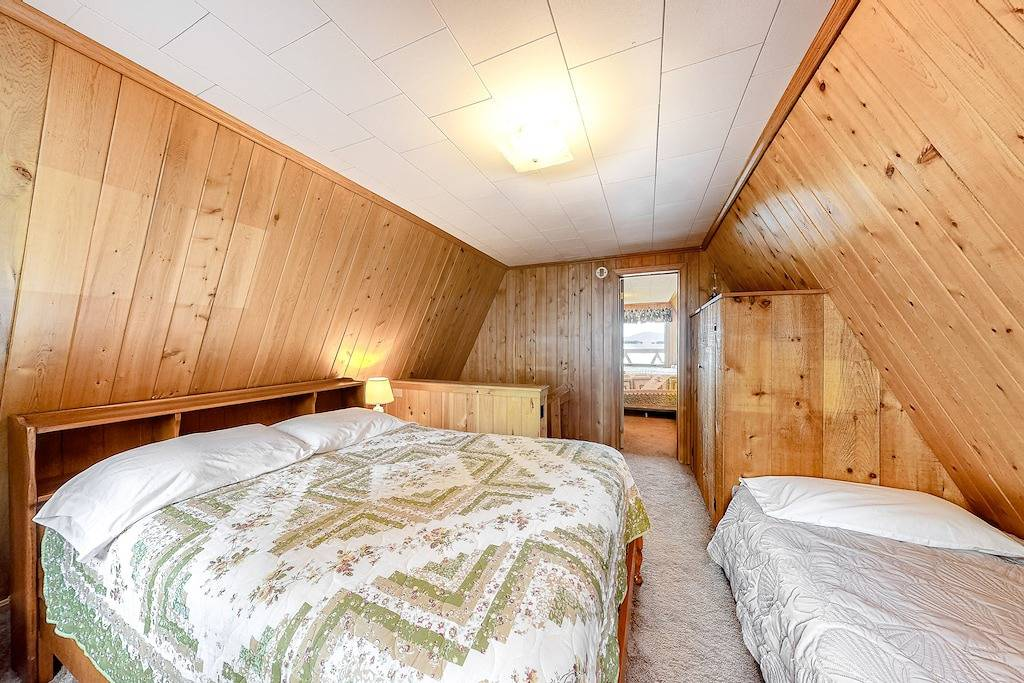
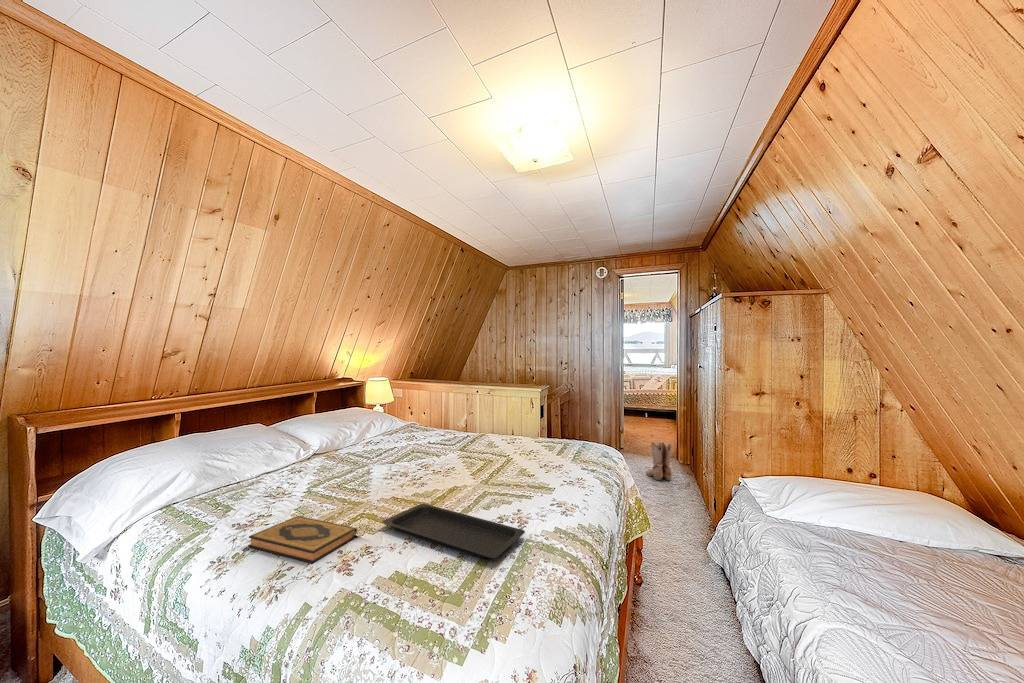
+ serving tray [381,503,526,560]
+ boots [645,441,673,481]
+ hardback book [247,515,358,564]
